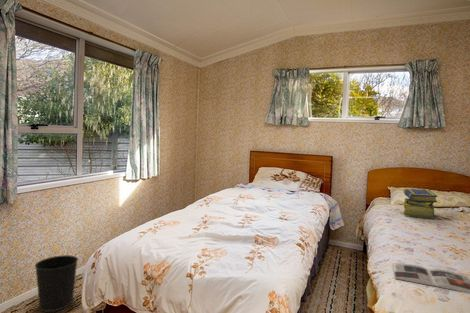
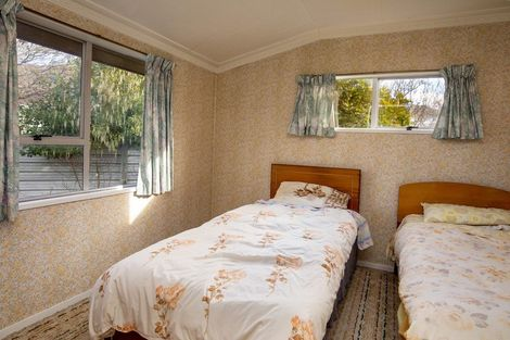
- stack of books [403,188,438,220]
- magazine [391,262,470,294]
- wastebasket [34,254,79,313]
